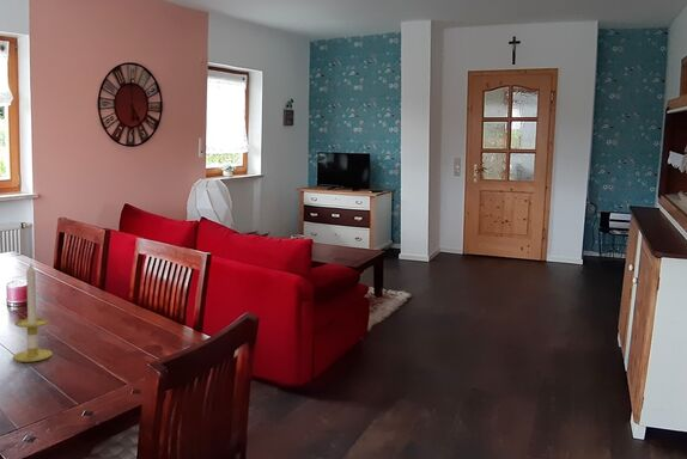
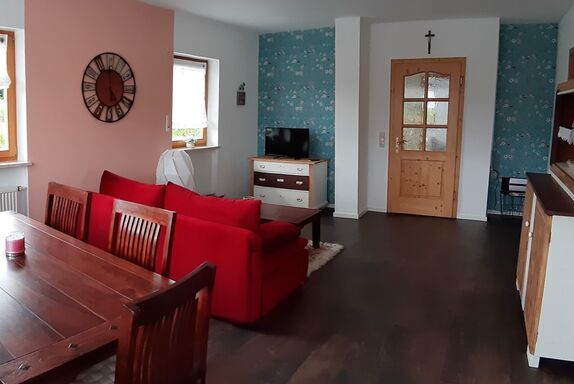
- candle [12,263,54,363]
